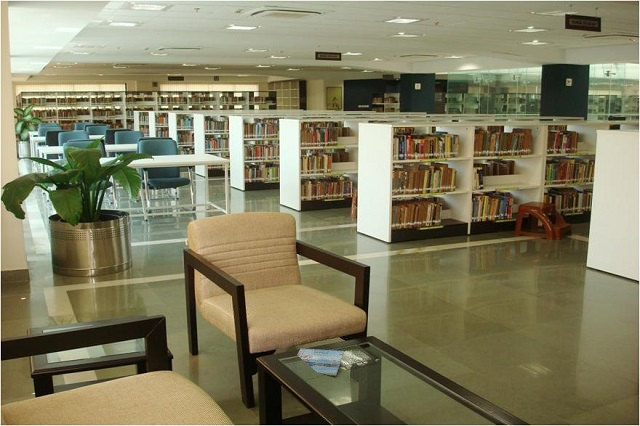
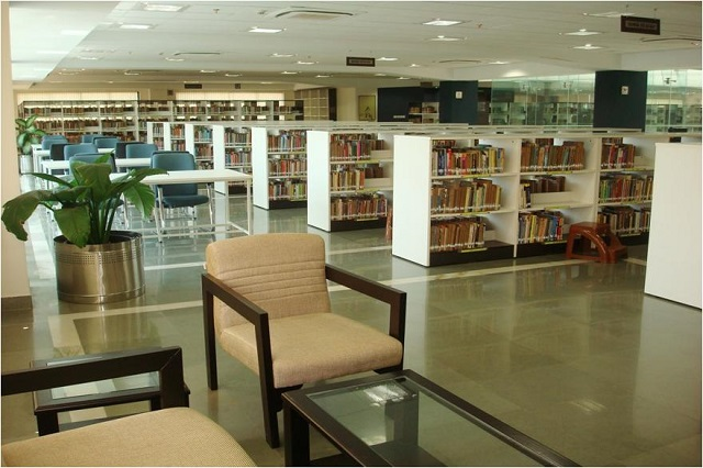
- magazine [296,348,345,377]
